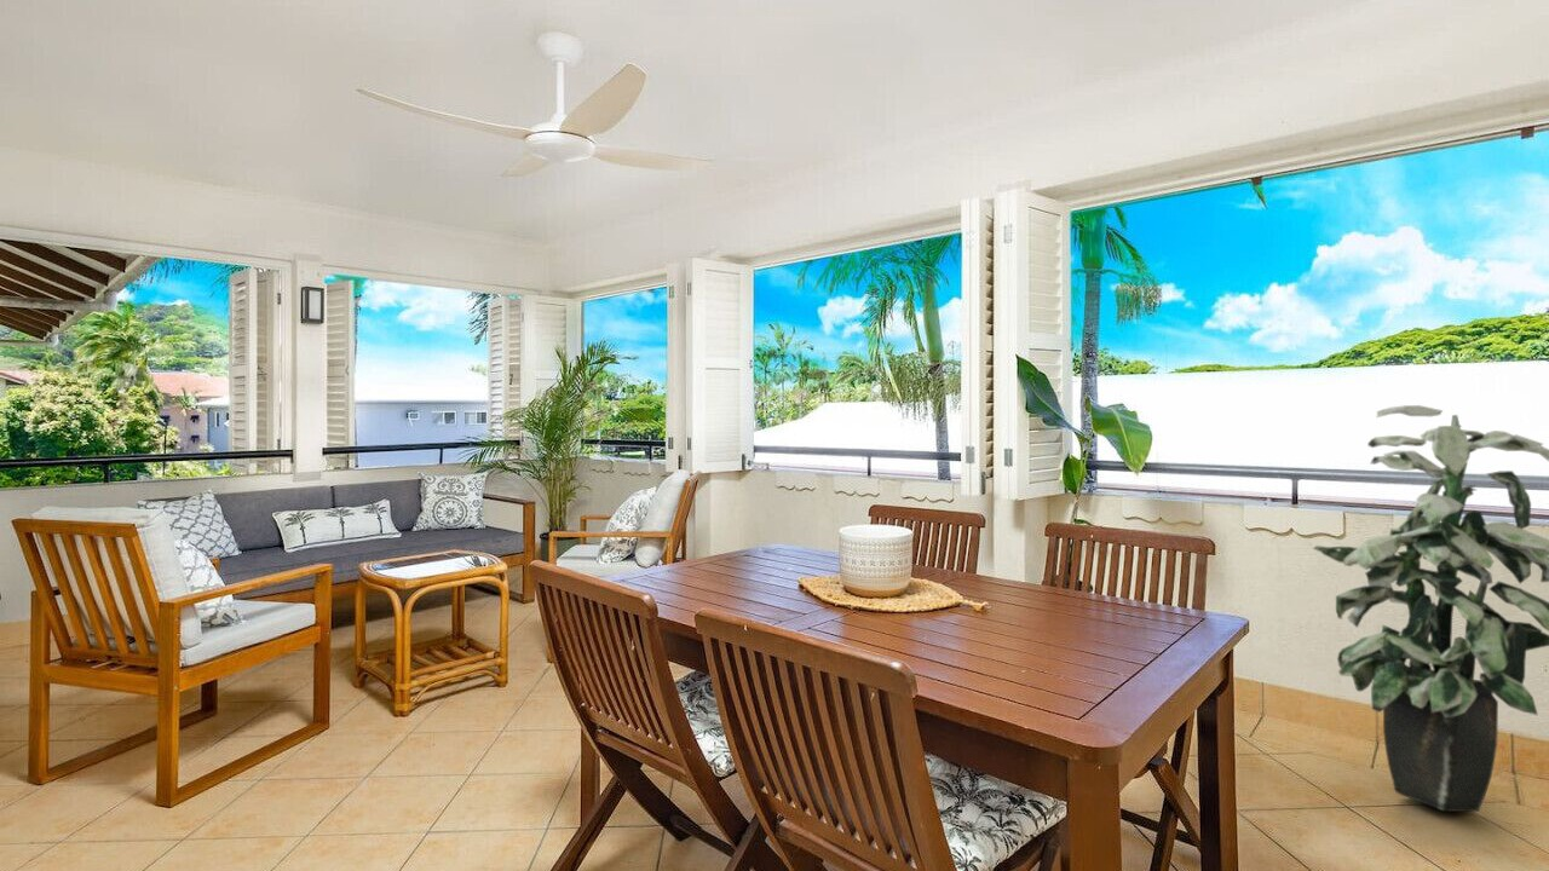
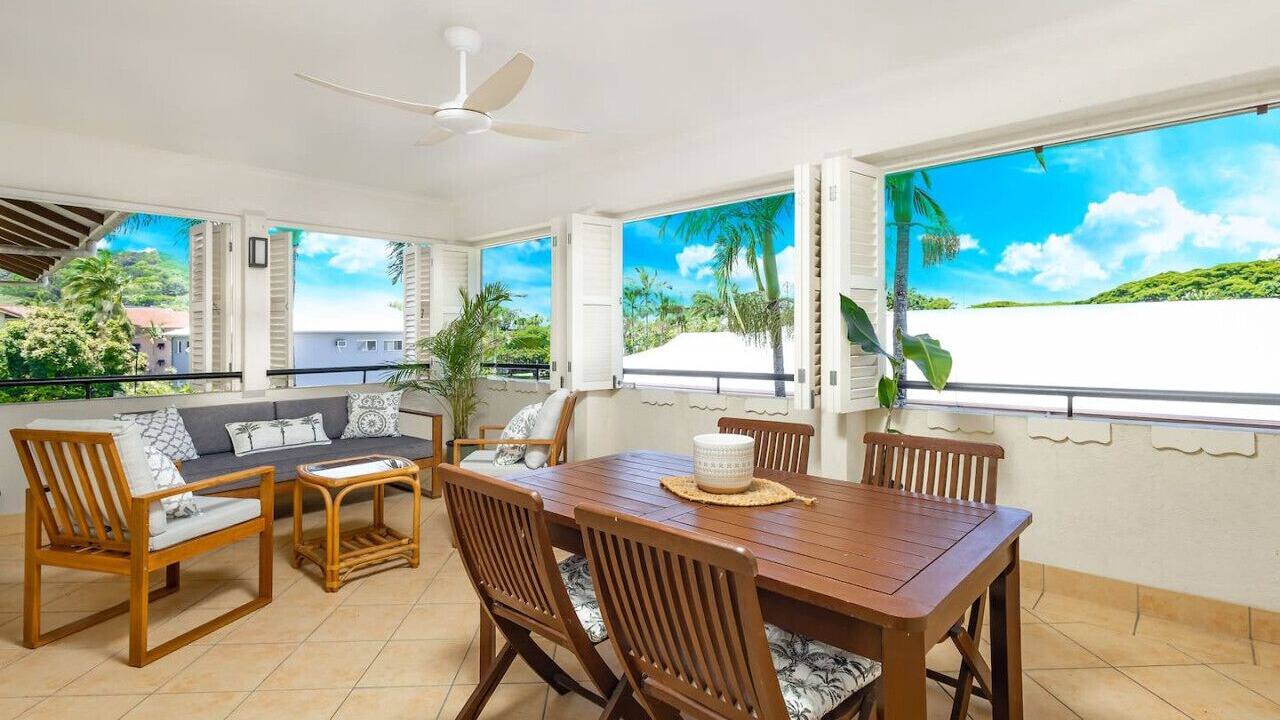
- indoor plant [1312,404,1549,813]
